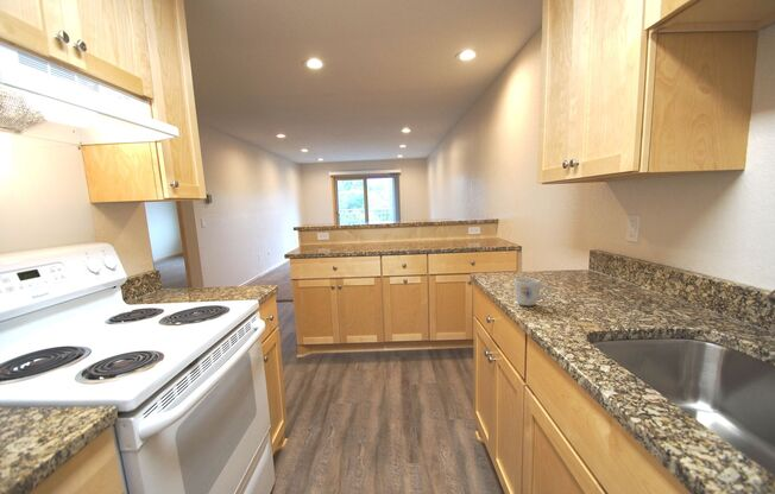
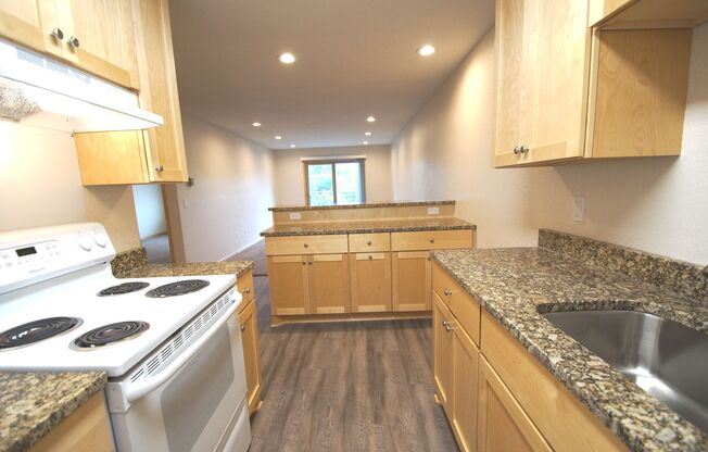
- mug [513,277,552,306]
